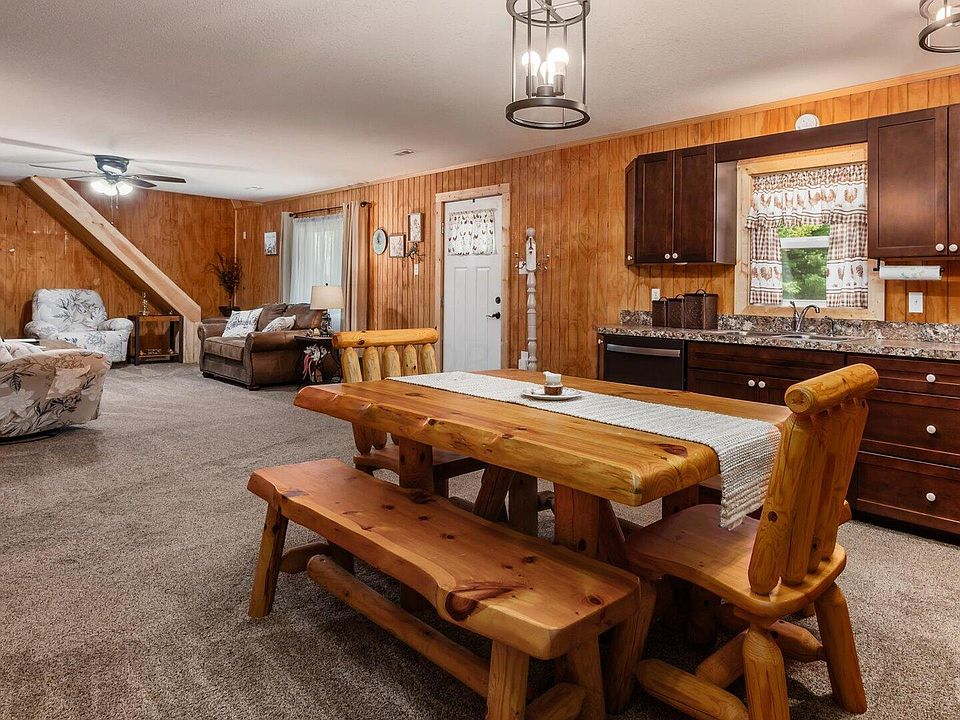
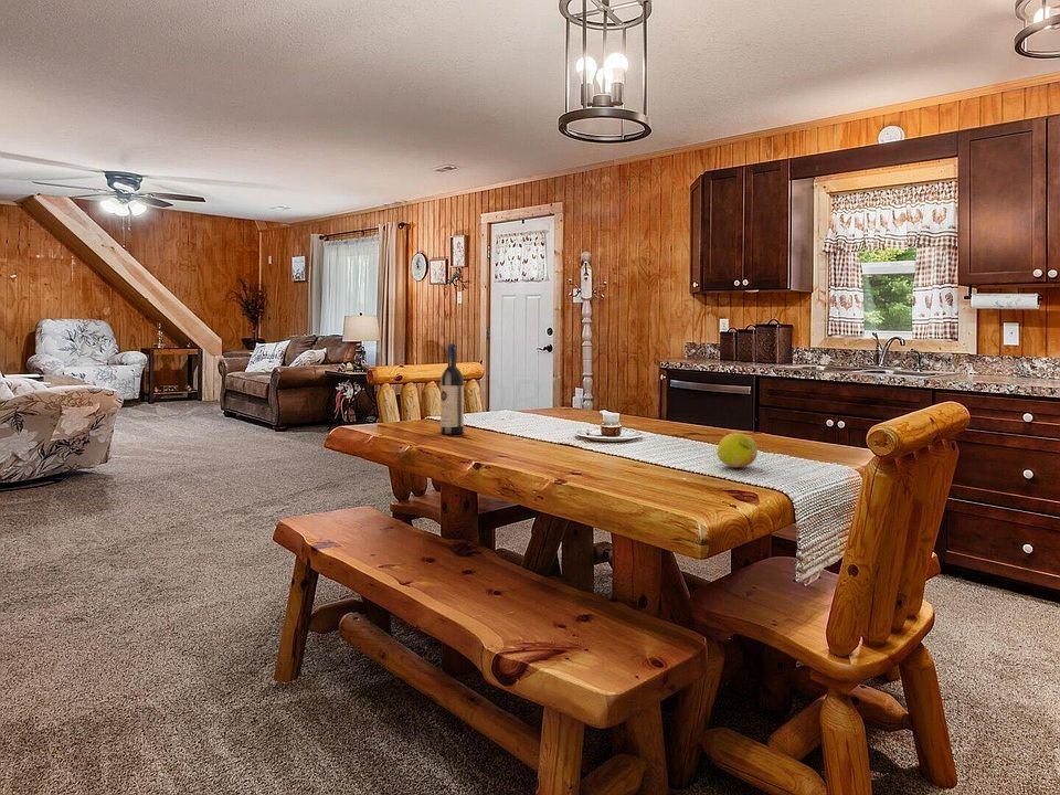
+ wine bottle [439,342,465,435]
+ fruit [716,432,759,469]
